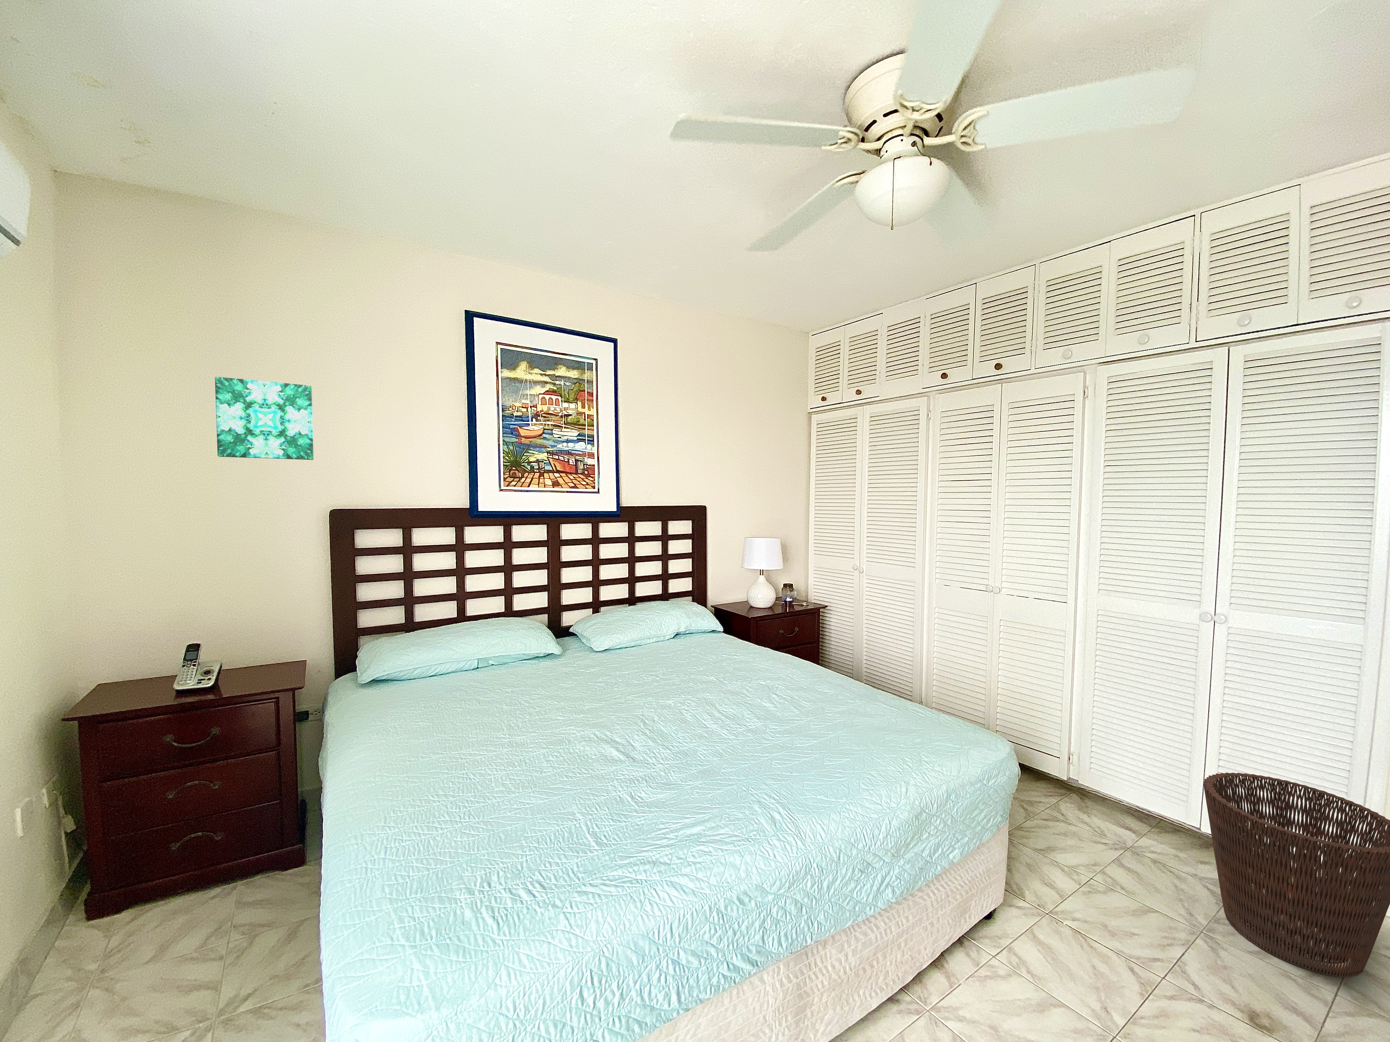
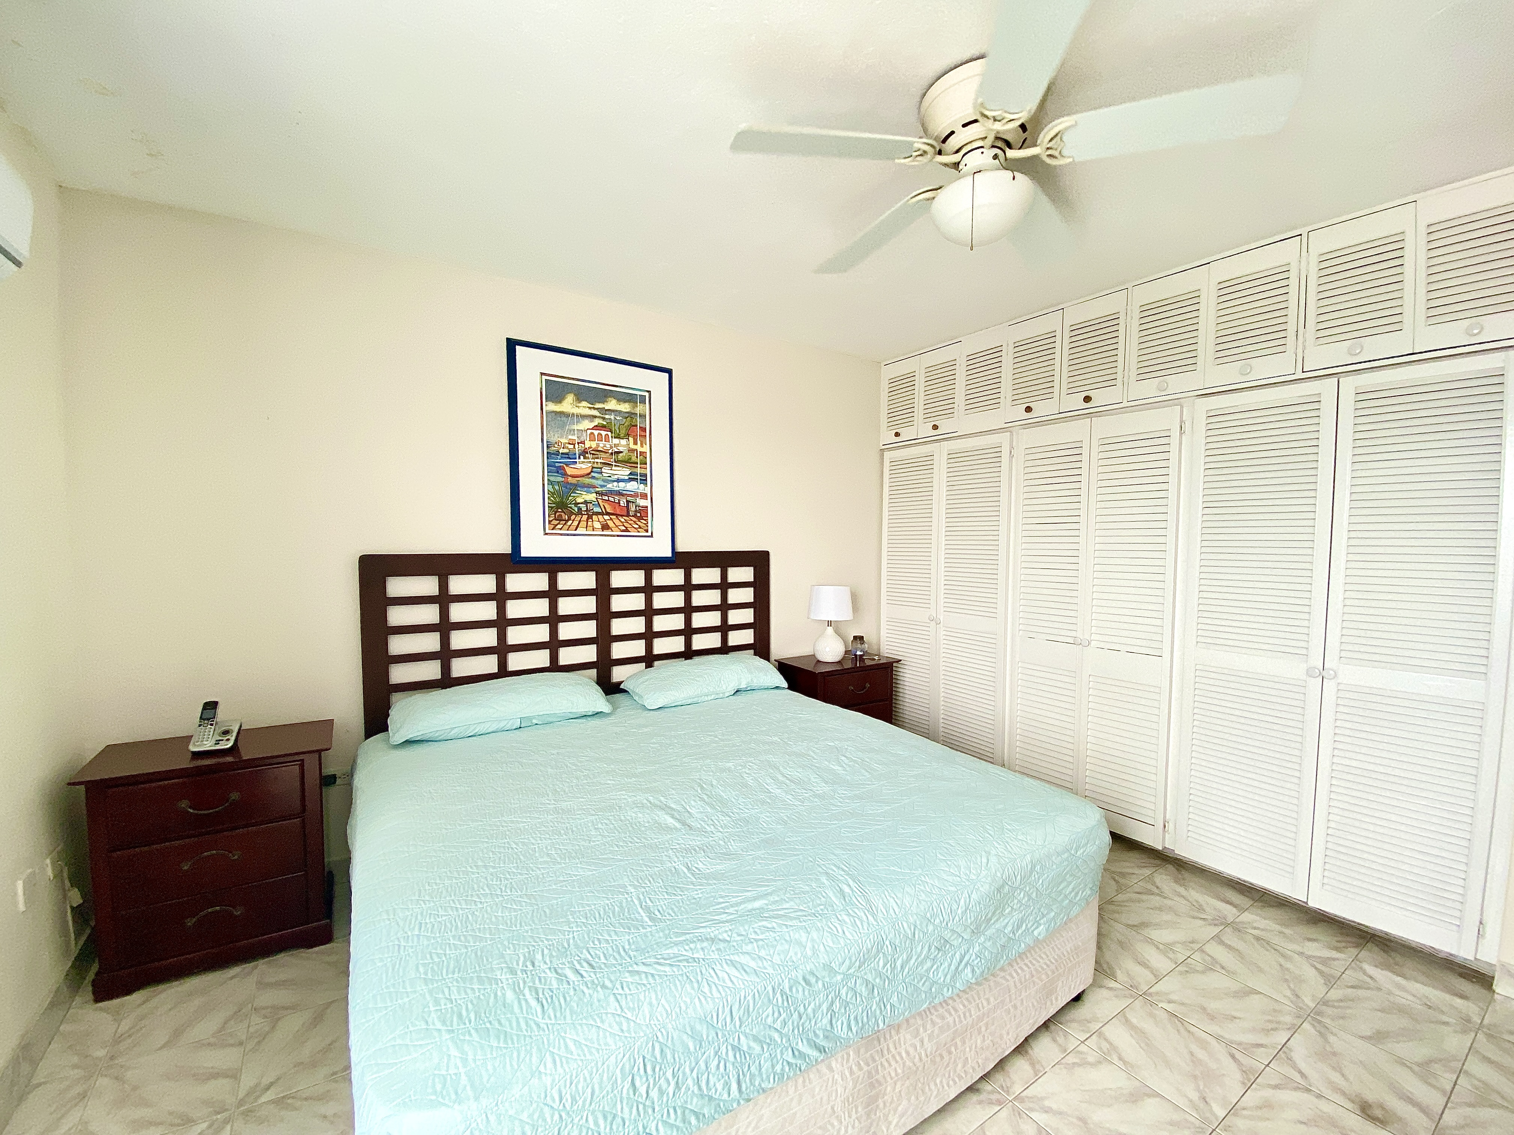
- basket [1203,772,1390,977]
- wall art [215,377,314,461]
